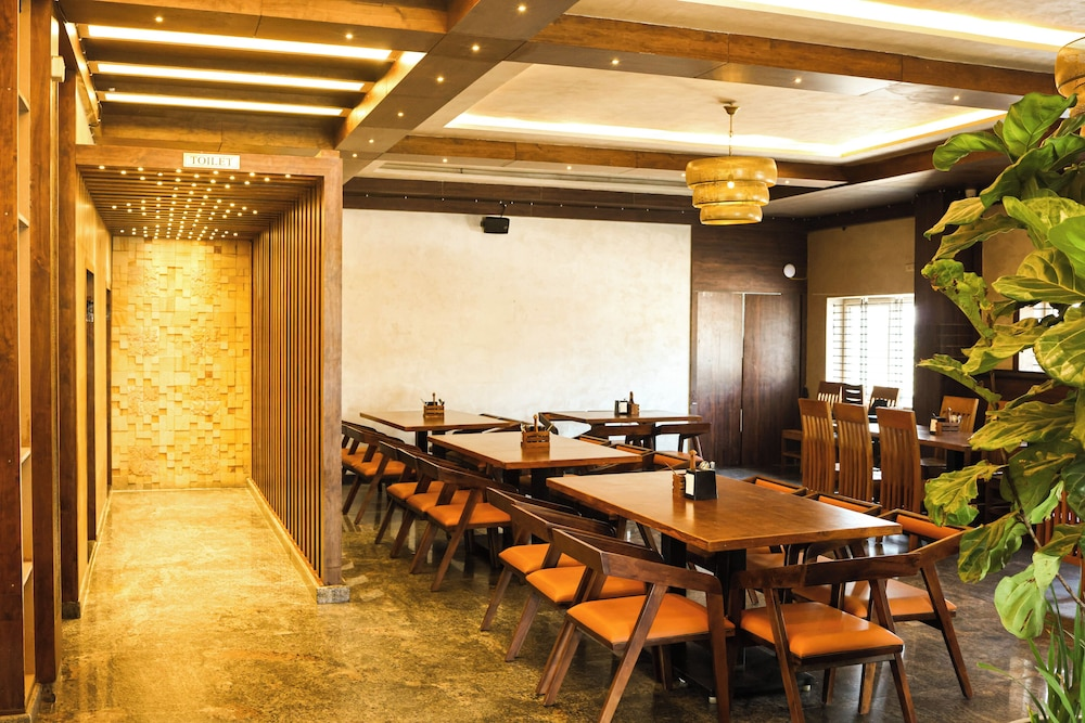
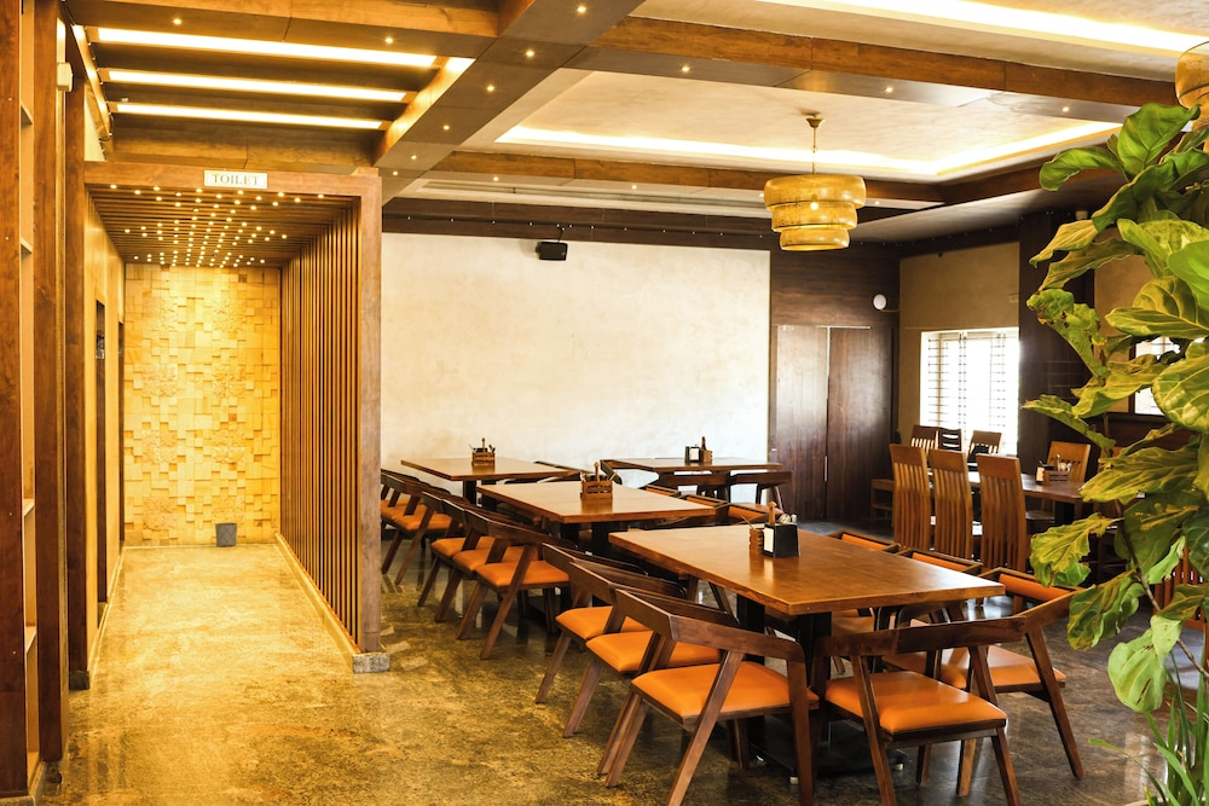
+ planter [214,522,238,547]
